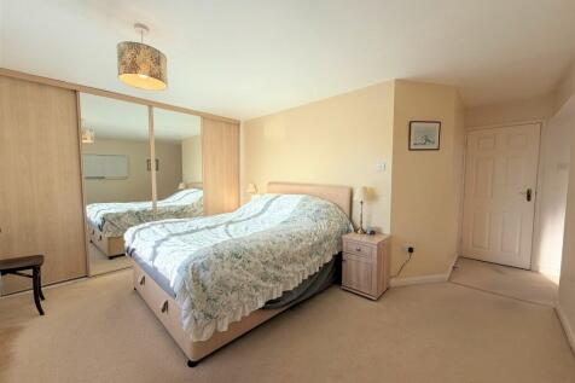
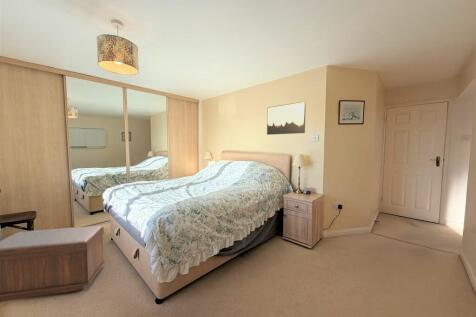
+ bench [0,225,106,303]
+ wall art [266,101,307,136]
